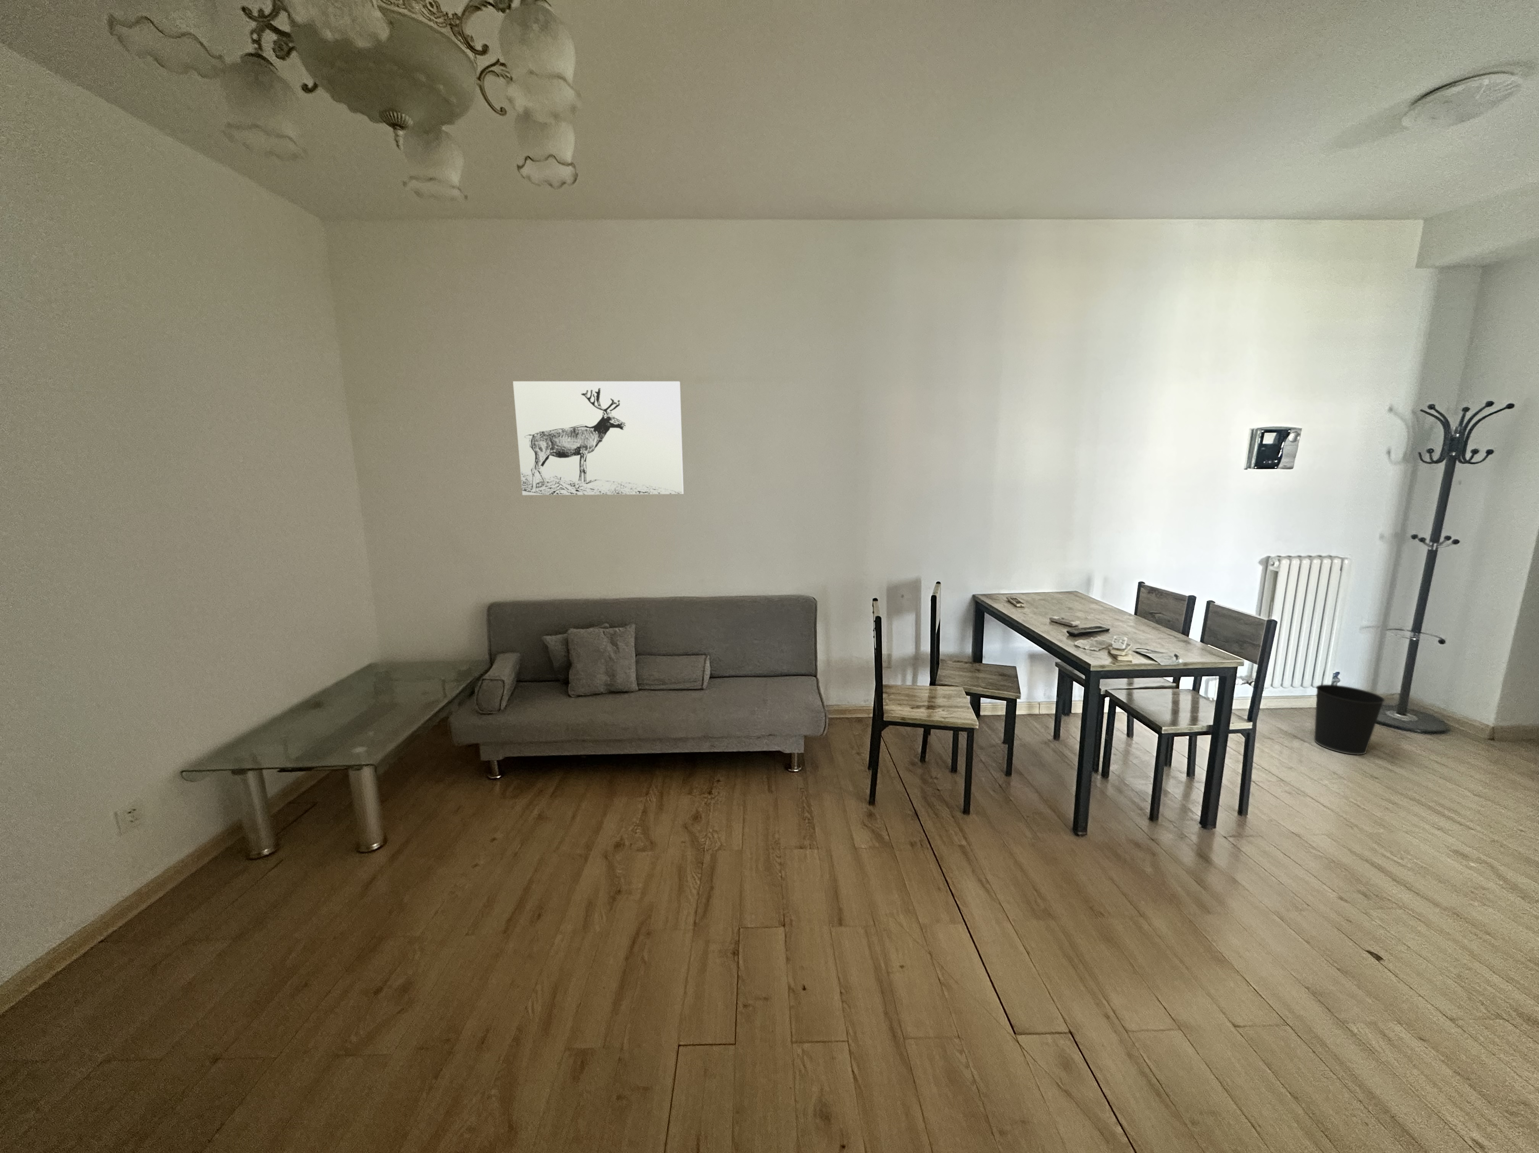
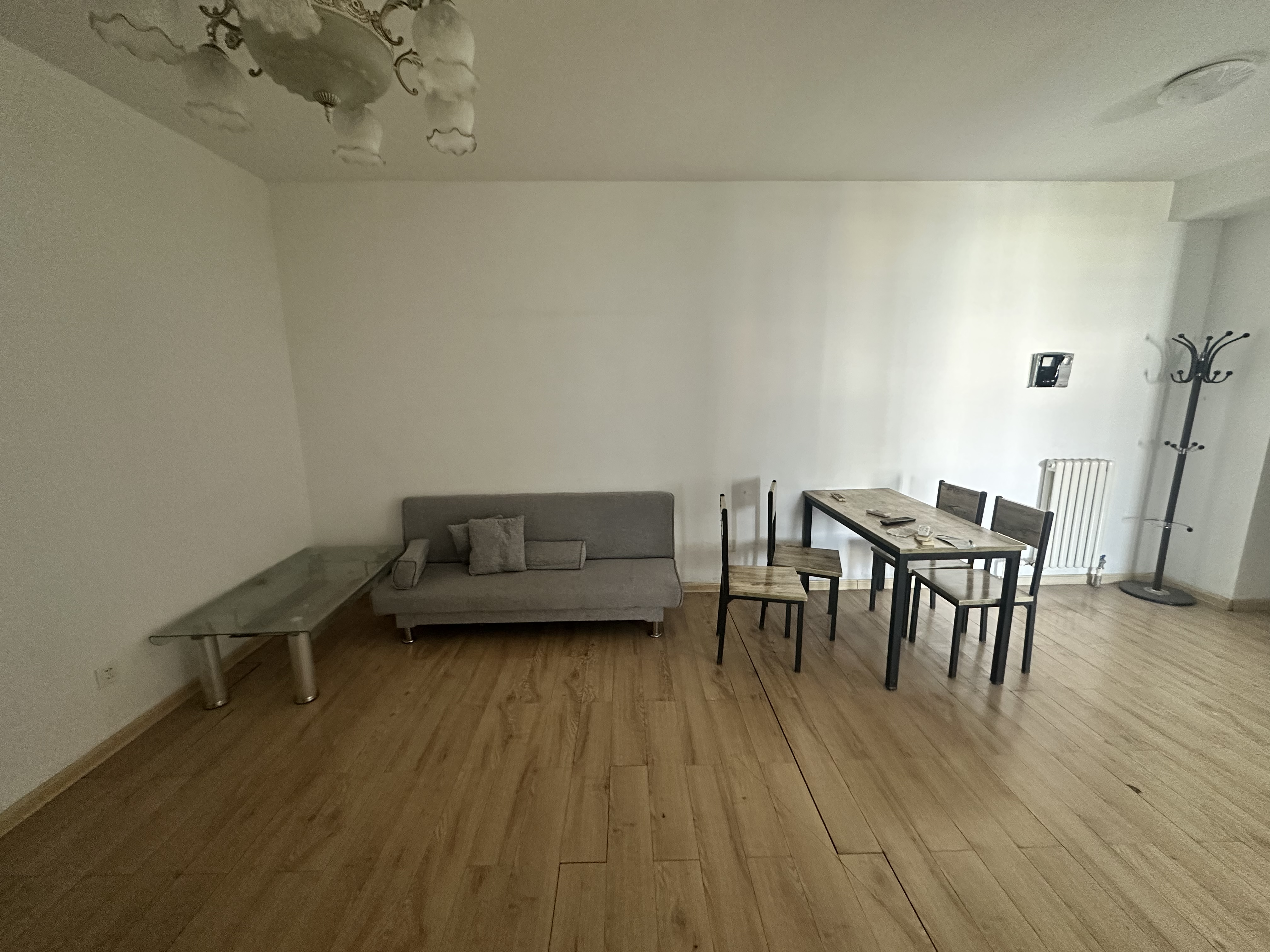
- wall art [513,382,683,495]
- wastebasket [1314,684,1385,756]
